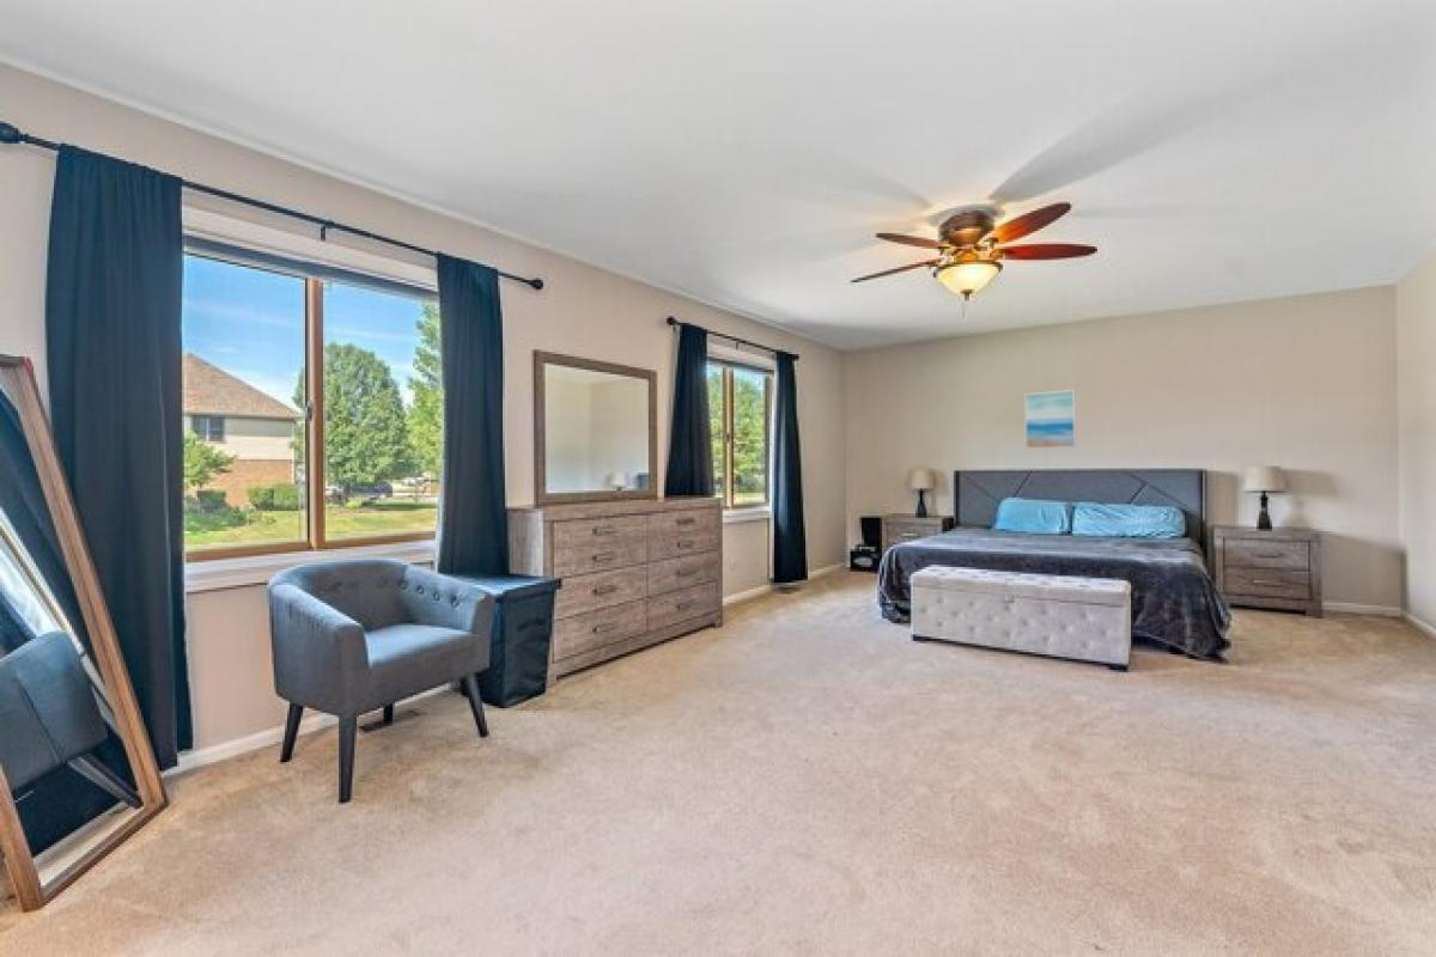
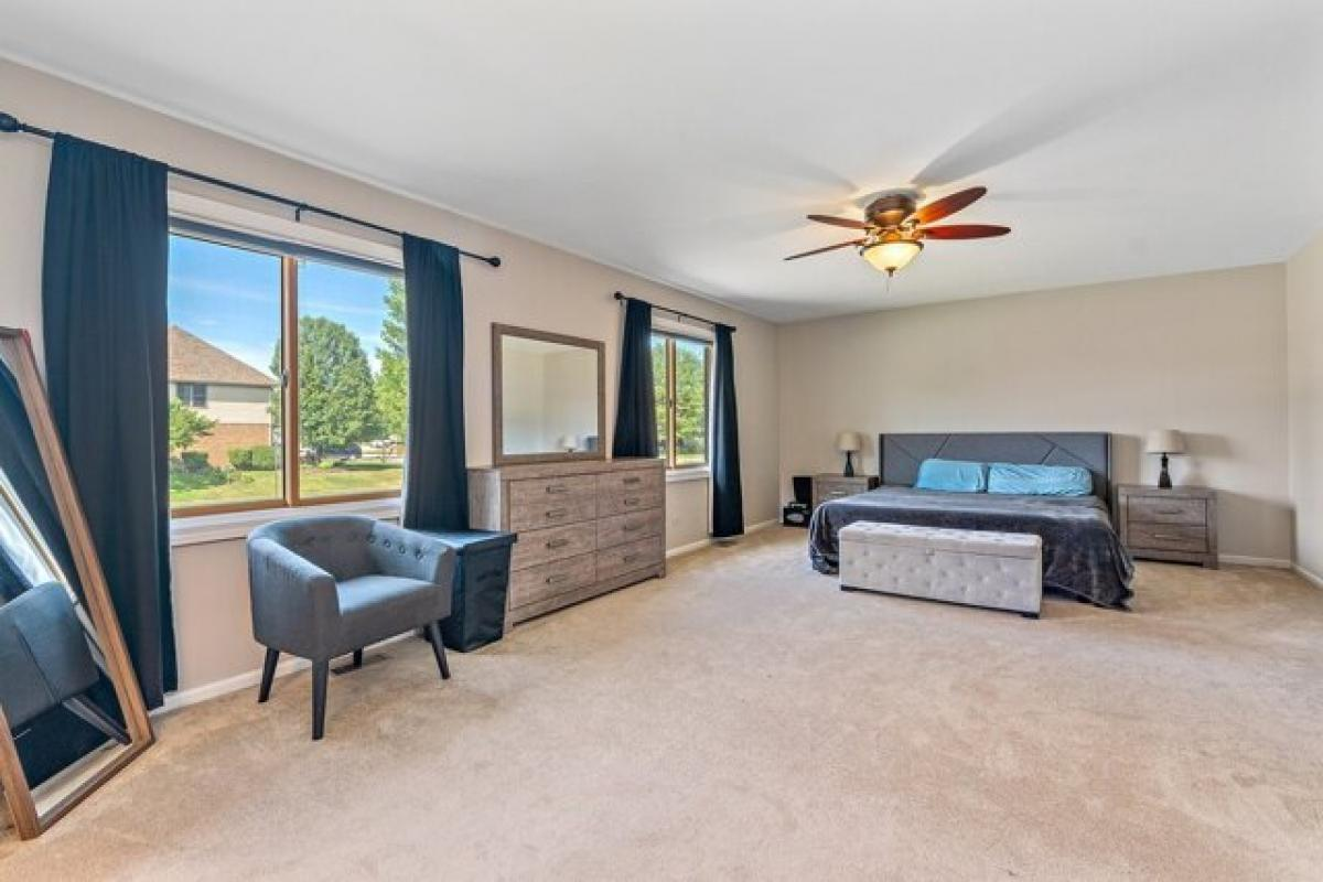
- wall art [1023,389,1077,450]
